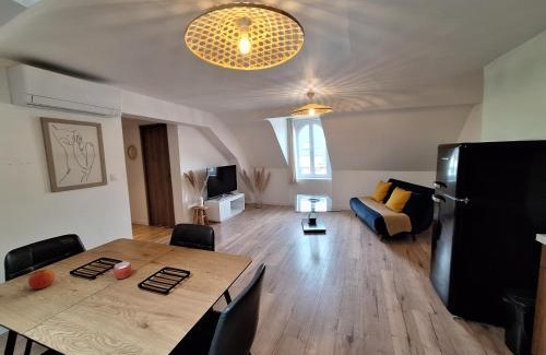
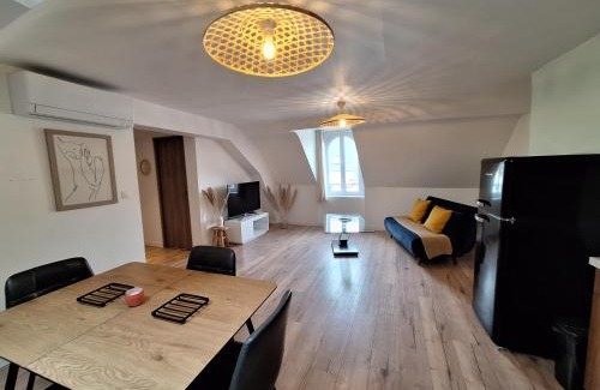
- fruit [27,269,56,291]
